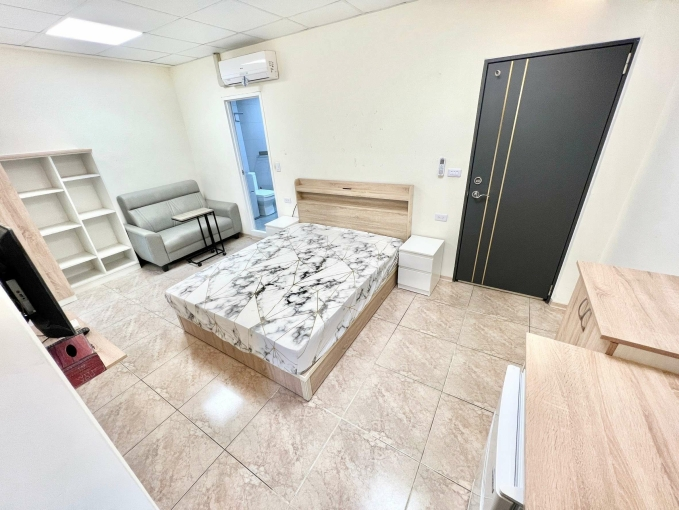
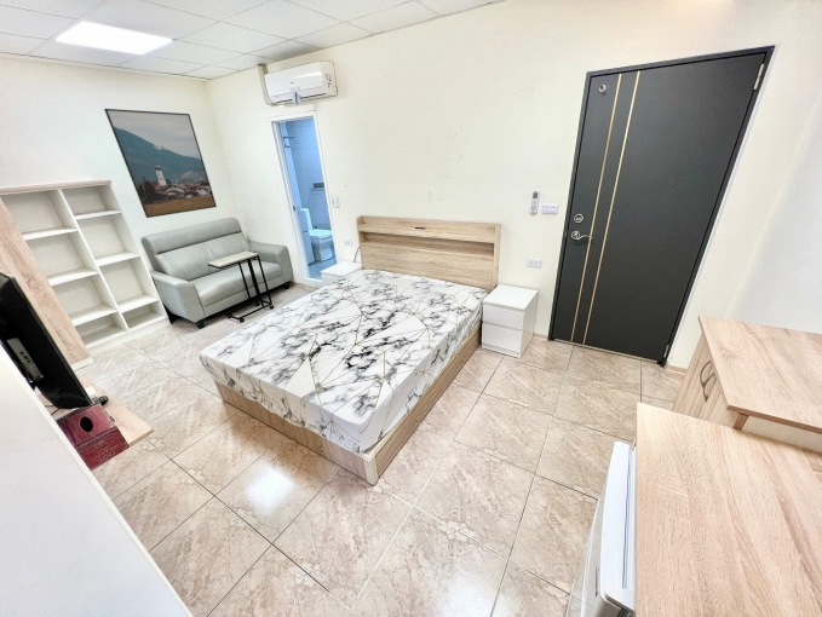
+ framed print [103,108,218,219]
